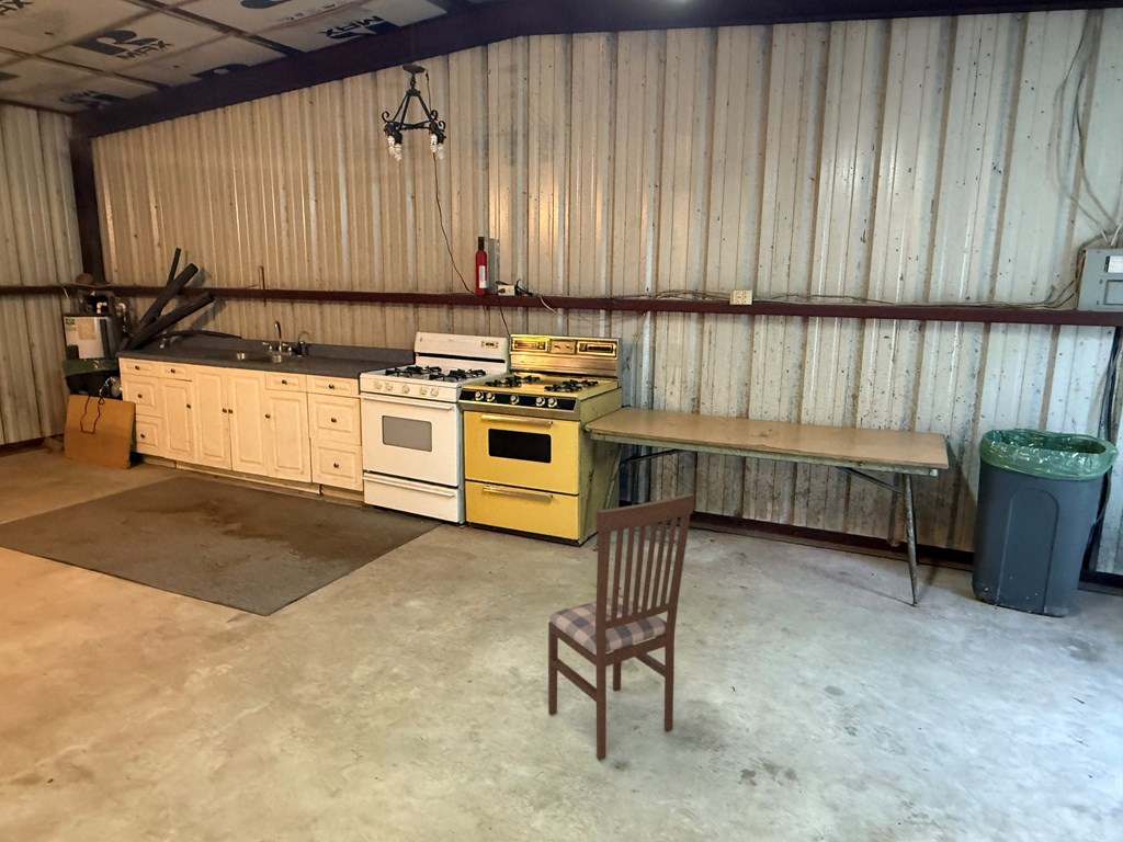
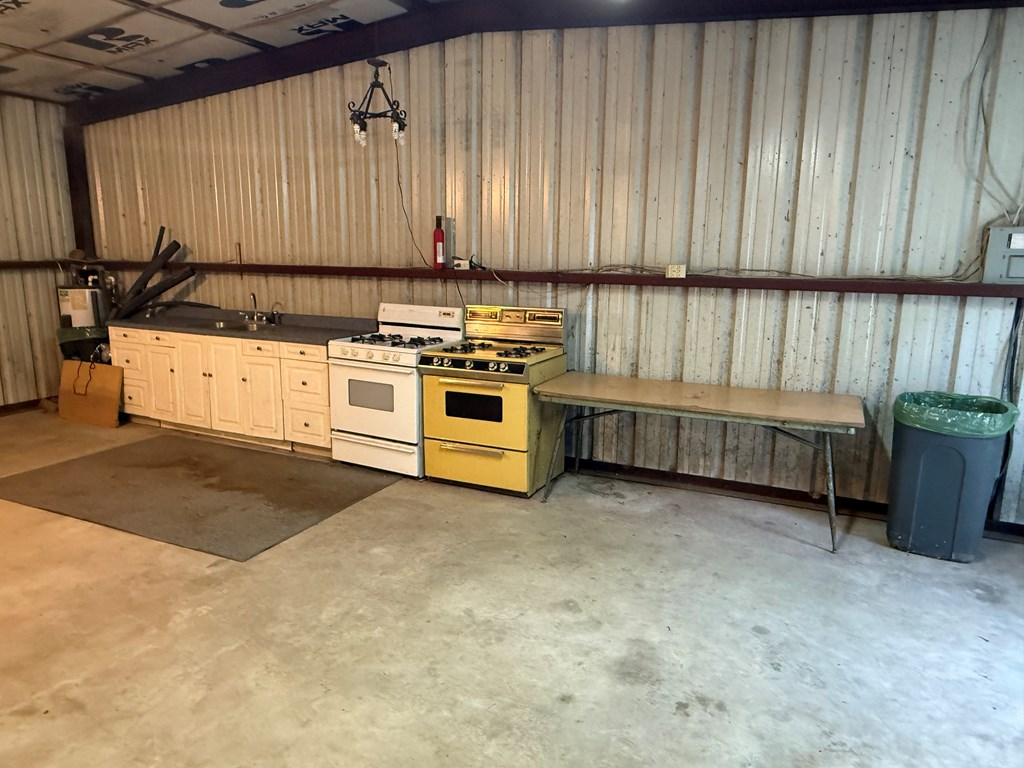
- dining chair [547,492,695,761]
